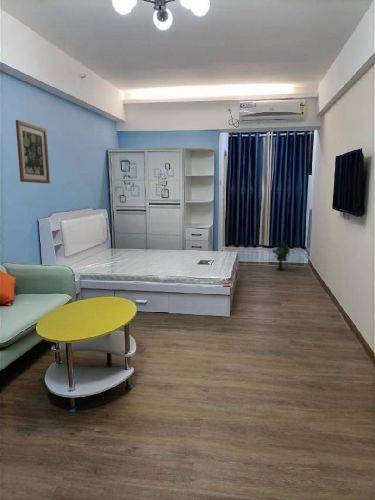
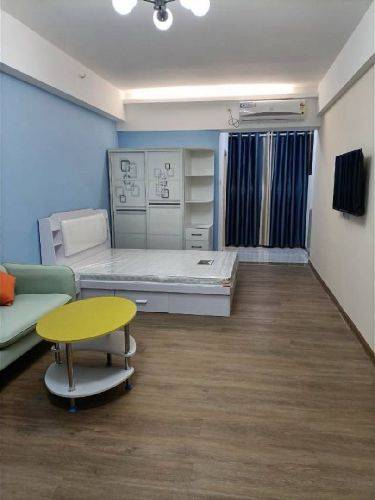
- decorative plant [272,238,292,272]
- wall art [15,119,51,185]
